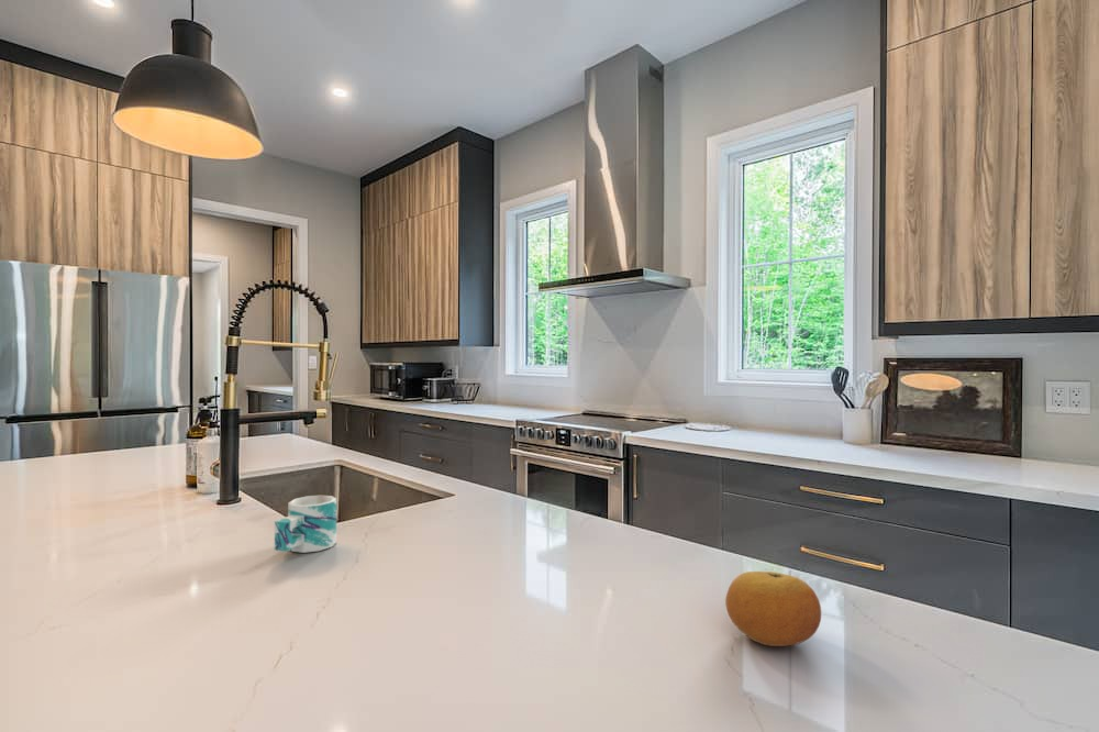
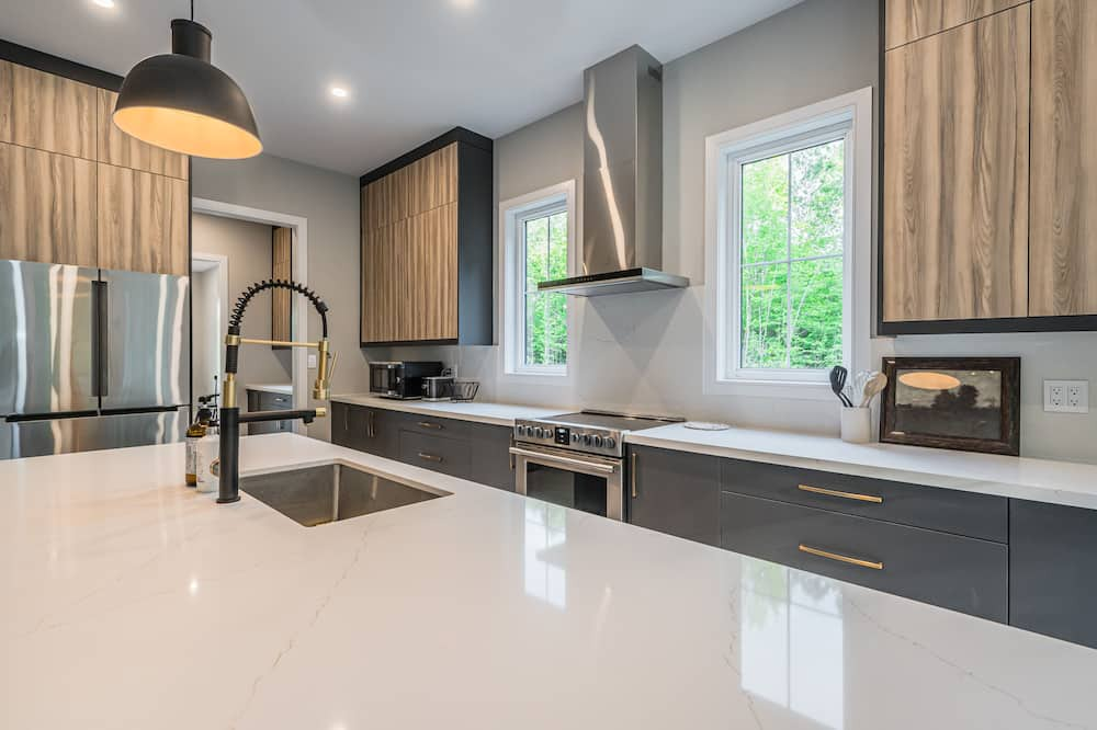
- mug [274,493,337,554]
- fruit [724,570,822,647]
